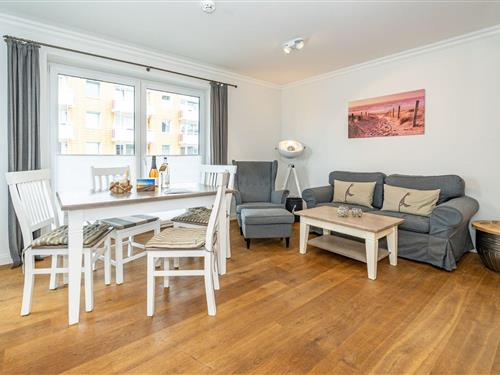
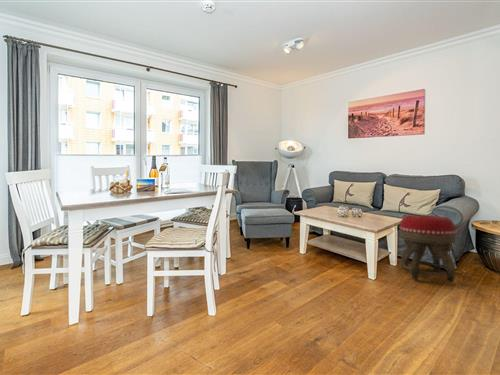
+ footstool [399,214,457,283]
